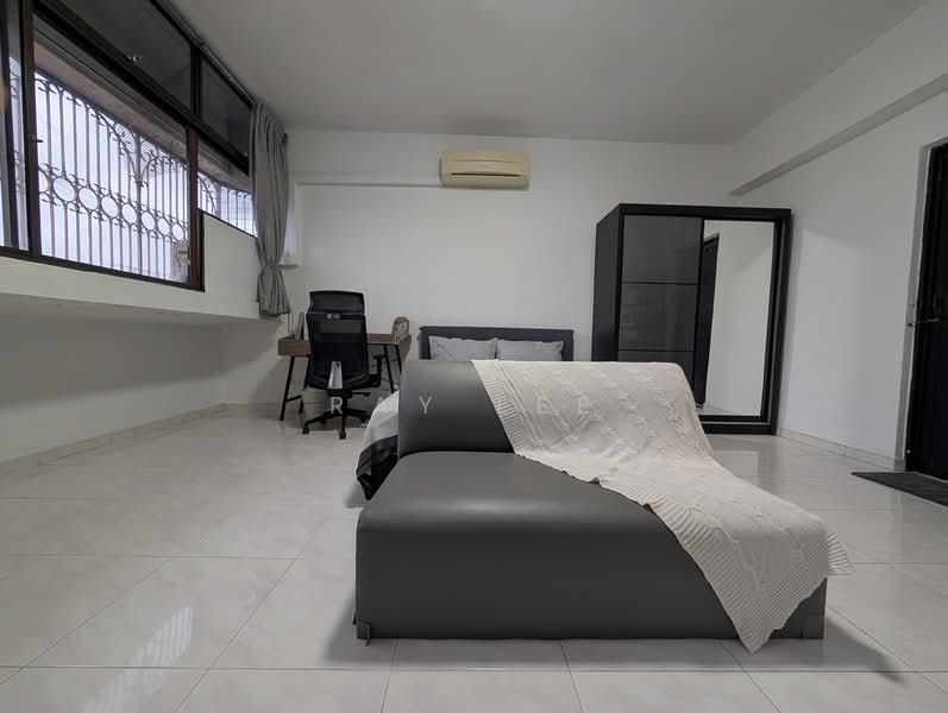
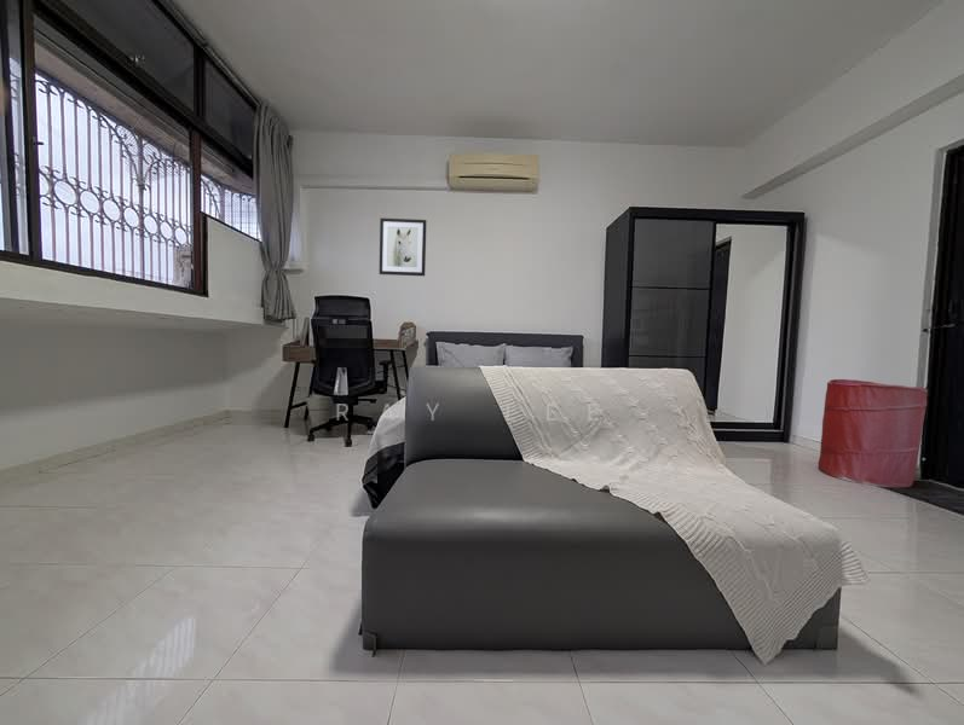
+ wall art [379,216,427,277]
+ laundry hamper [816,378,929,488]
